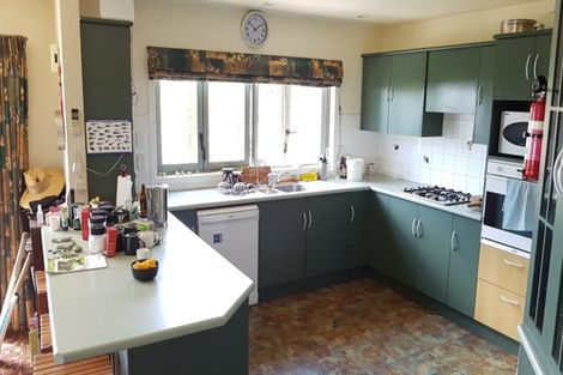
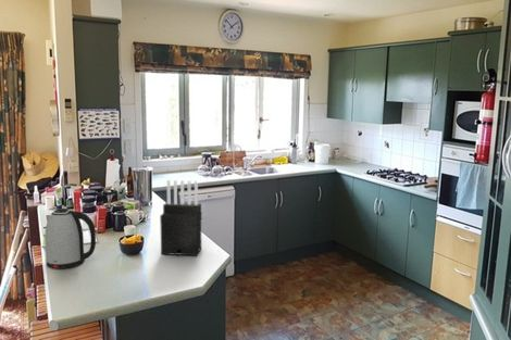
+ kettle [43,207,97,270]
+ knife block [159,179,202,257]
